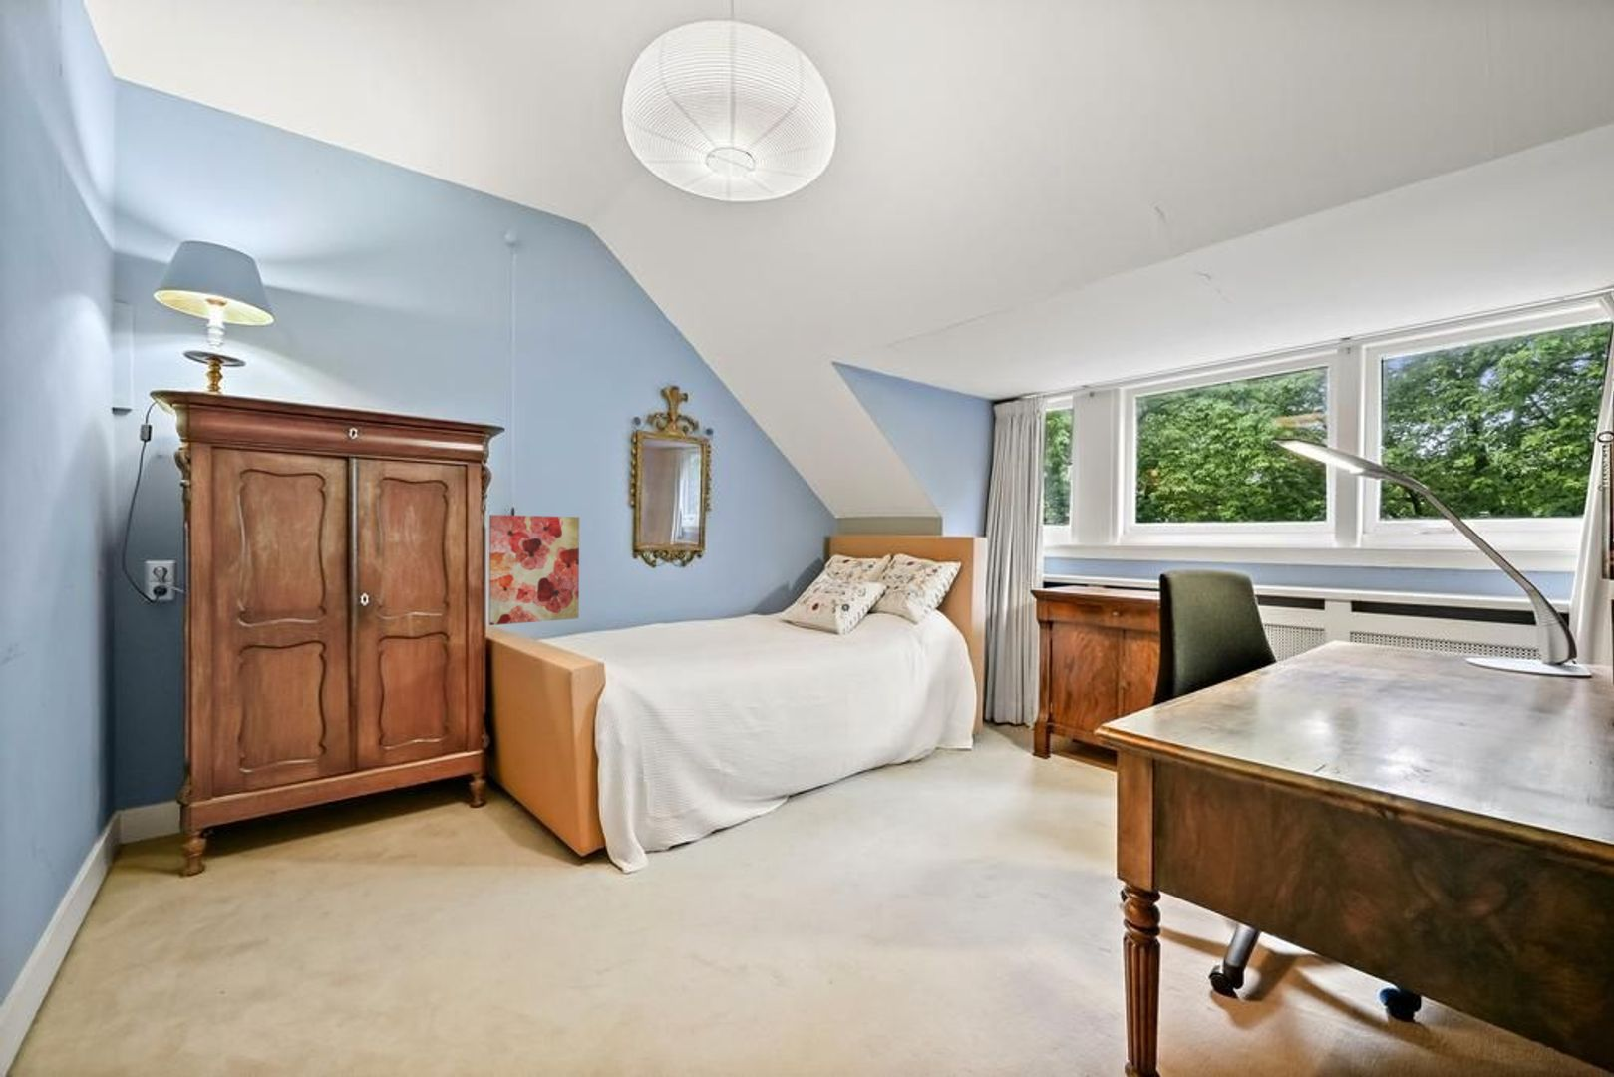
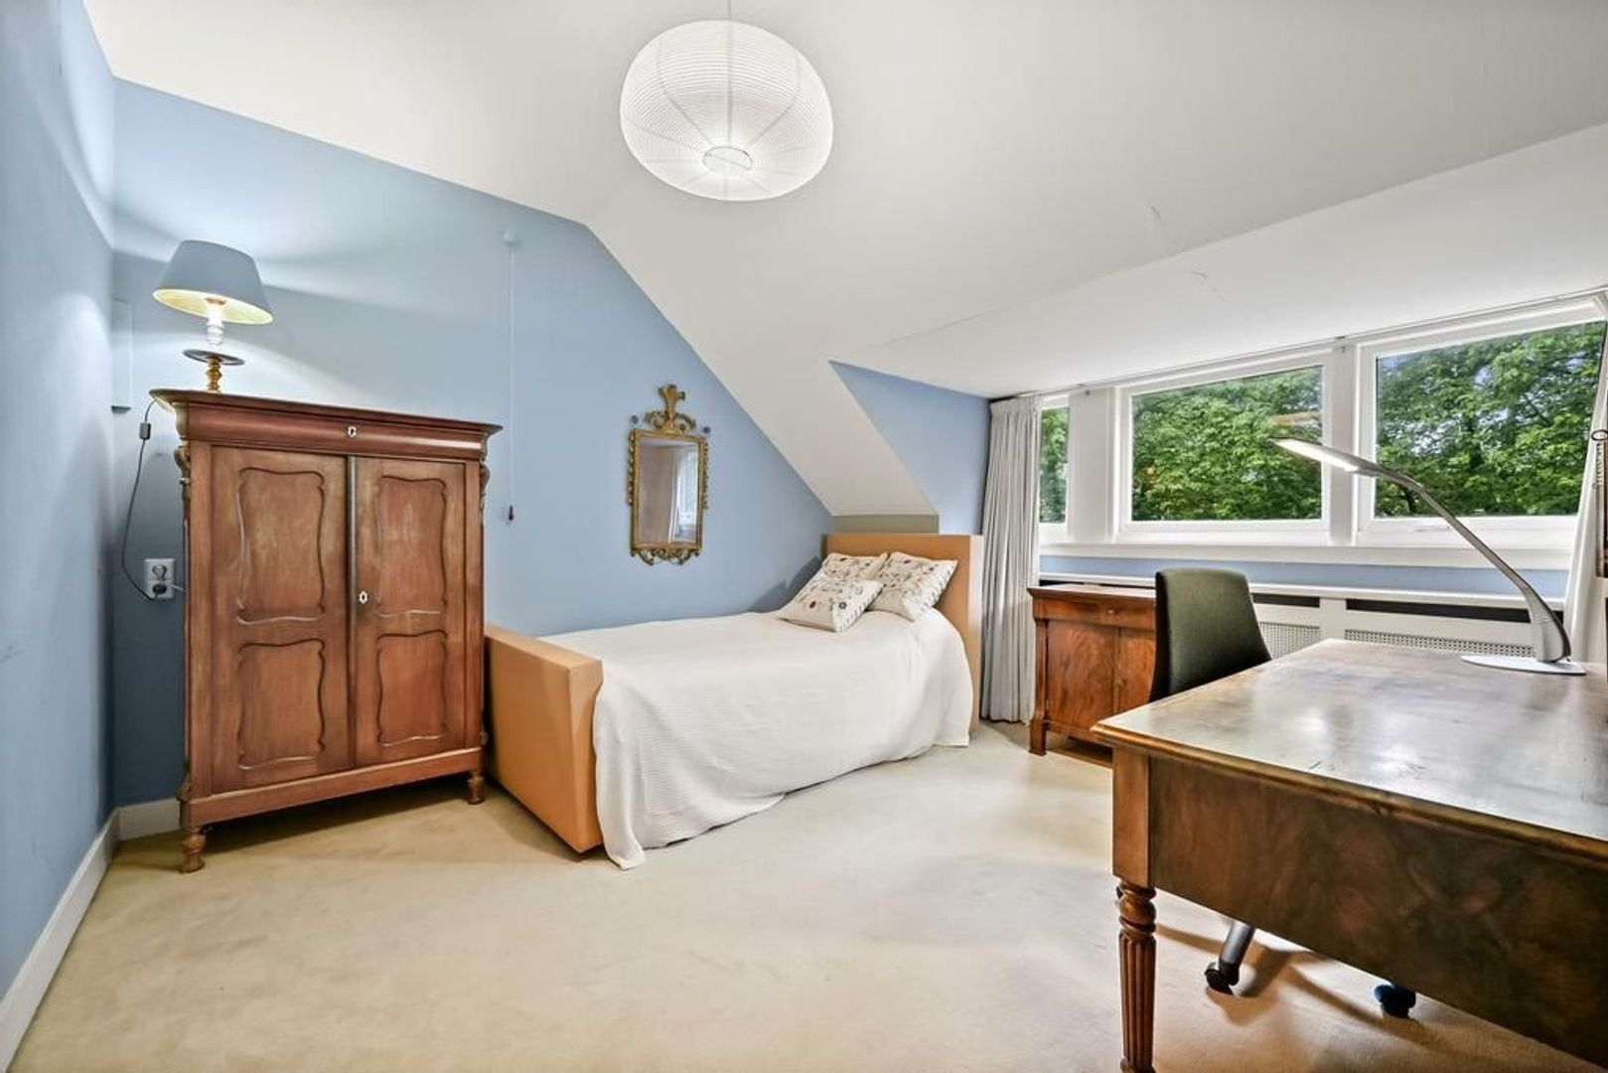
- wall art [488,513,580,626]
